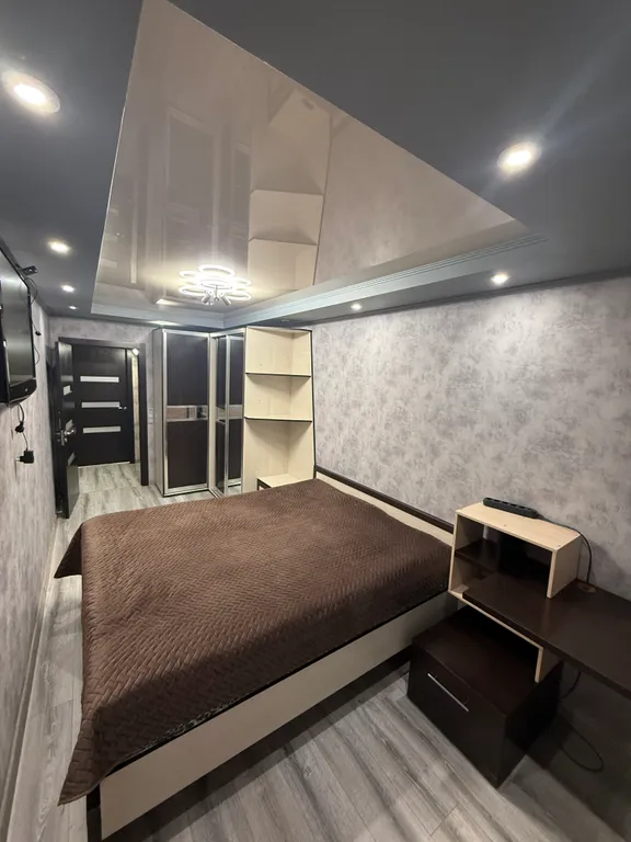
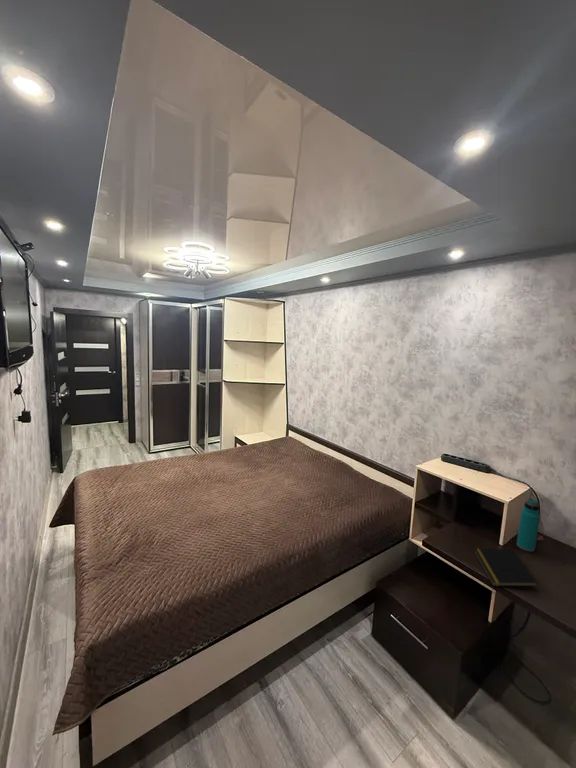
+ notepad [473,547,539,587]
+ water bottle [516,497,541,553]
